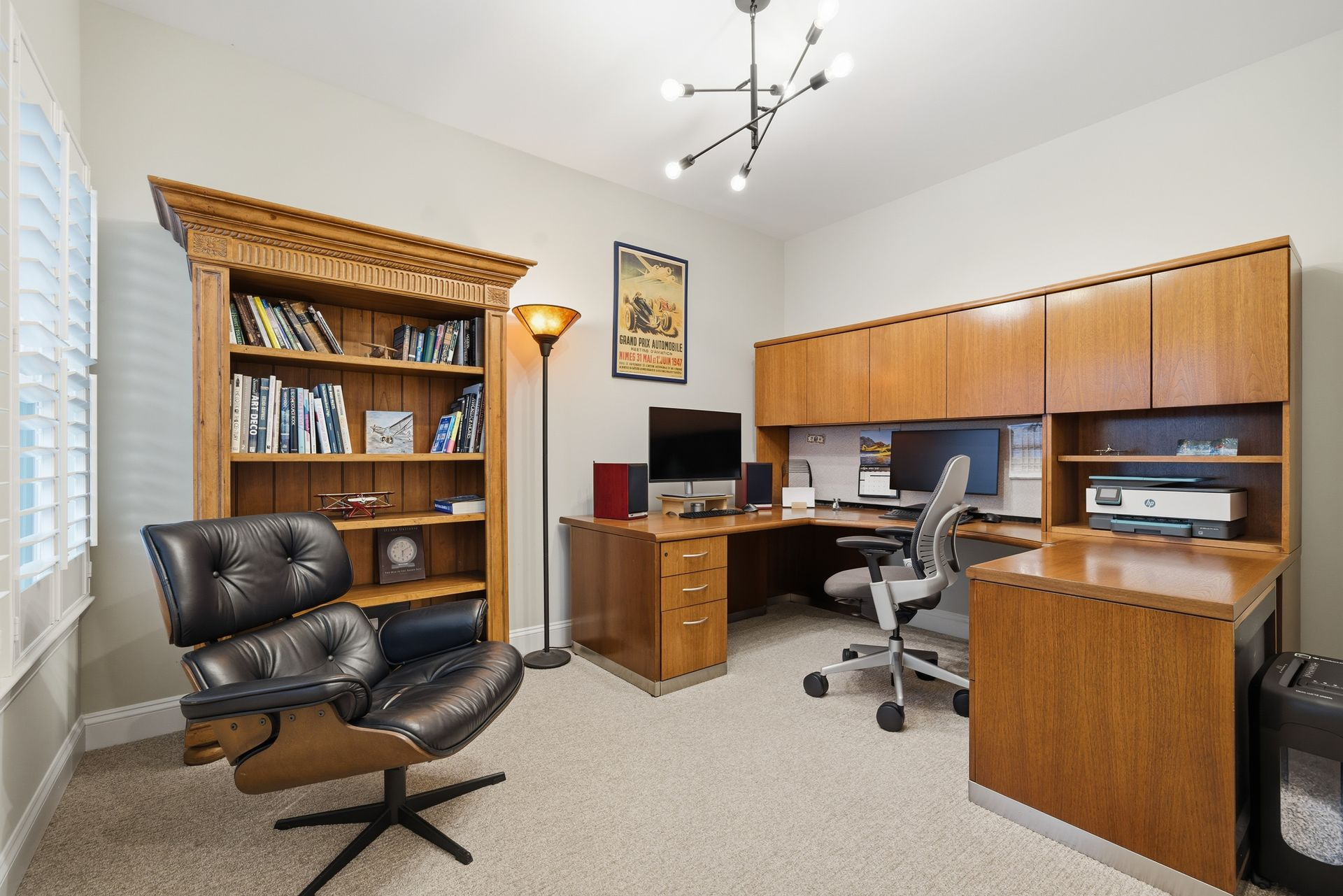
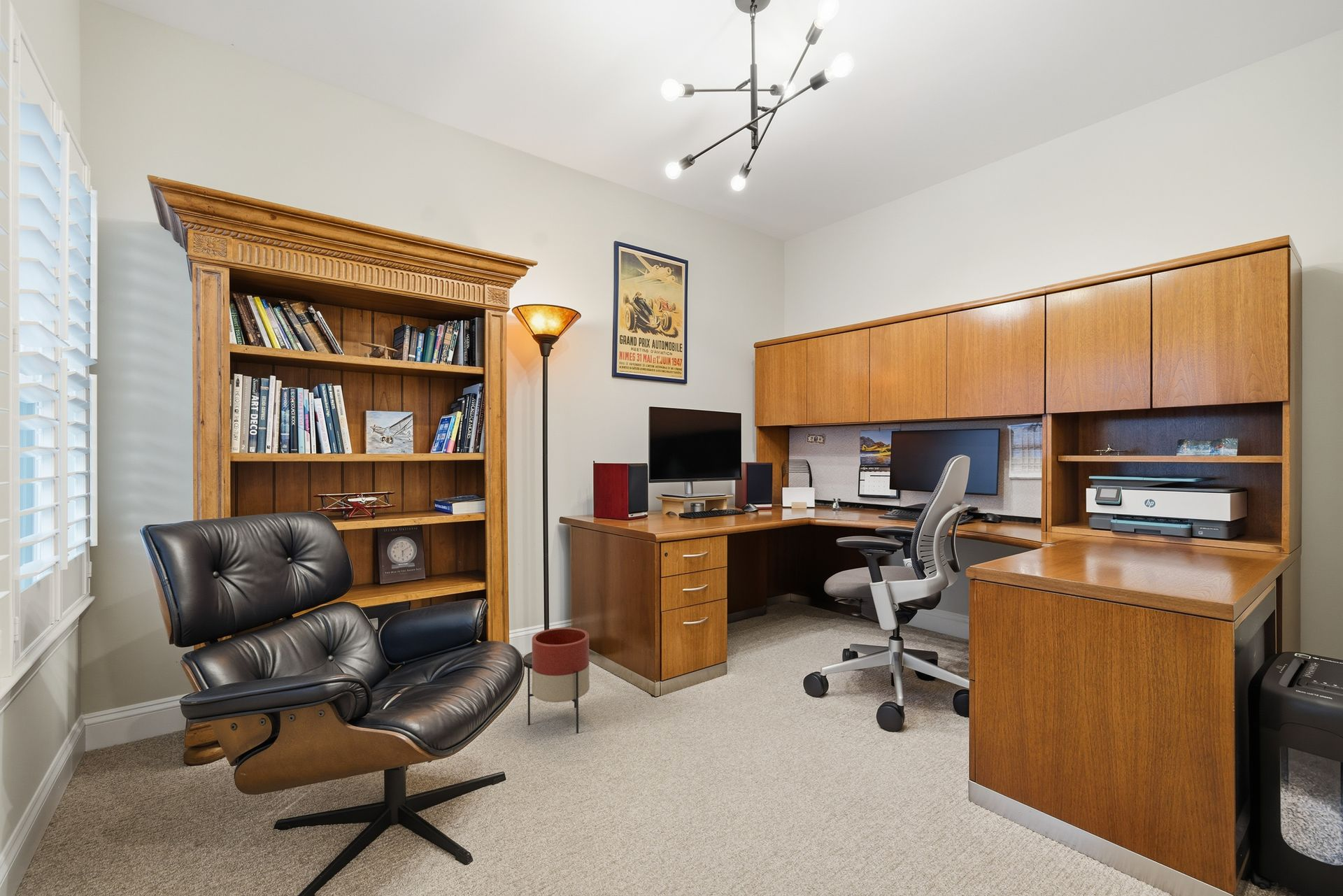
+ planter [527,627,590,734]
